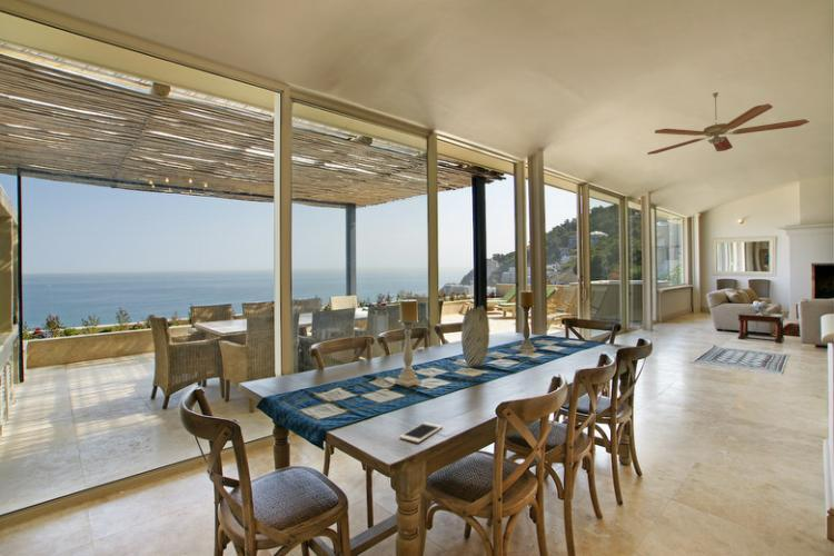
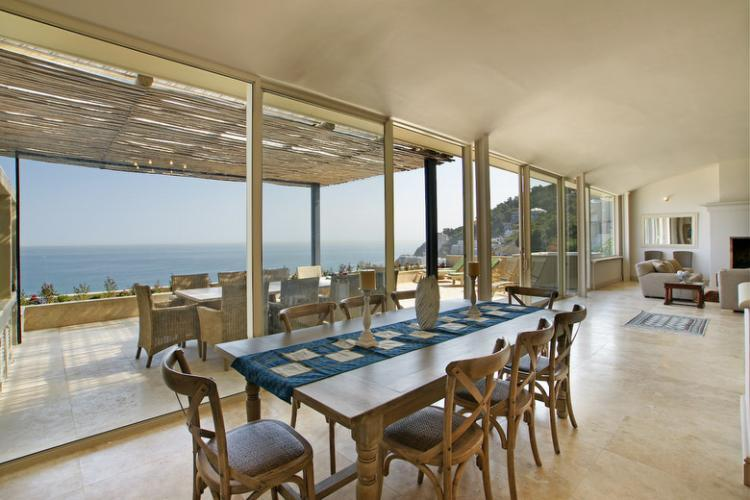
- ceiling fan [646,91,811,156]
- cell phone [399,421,444,444]
